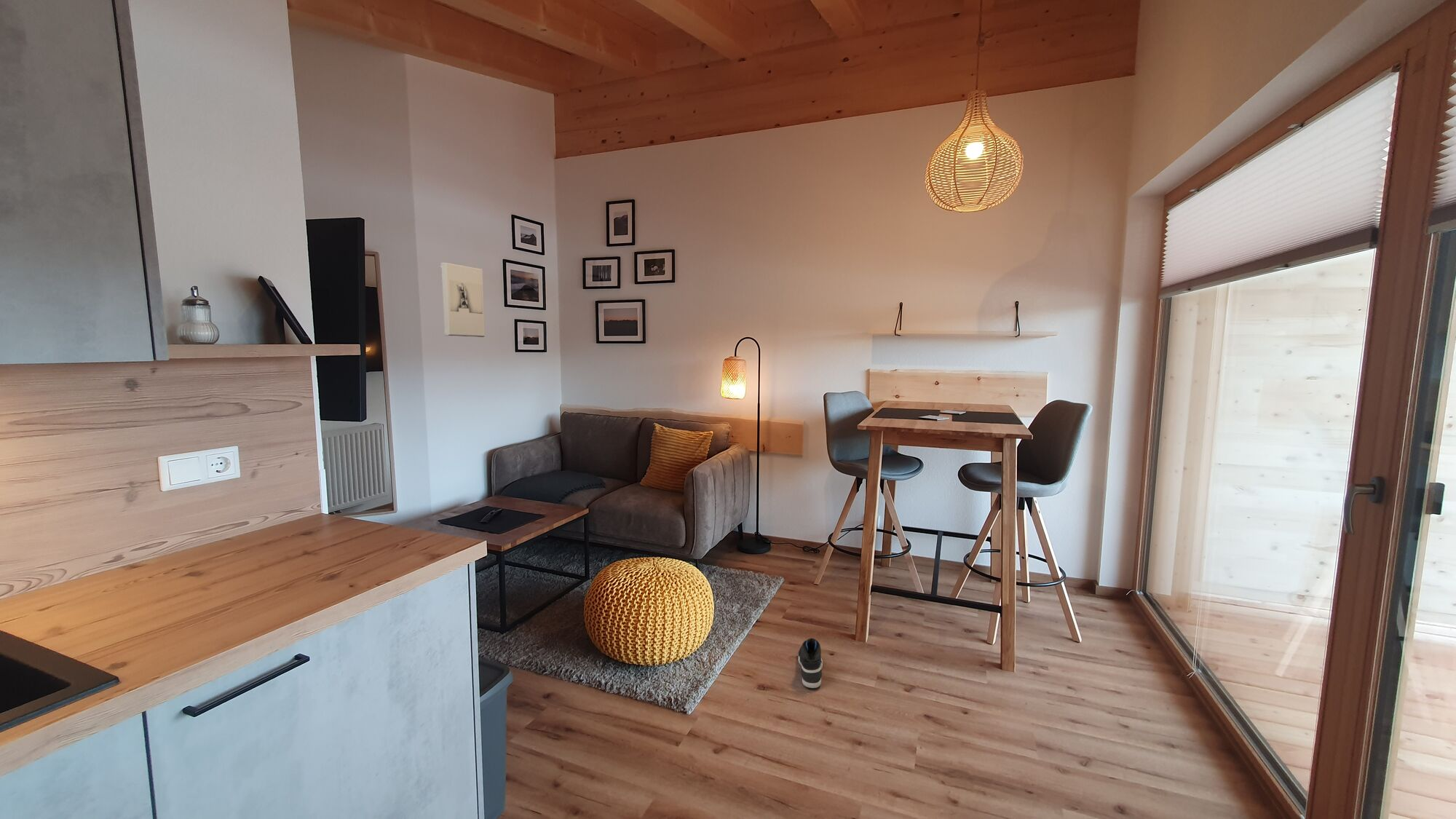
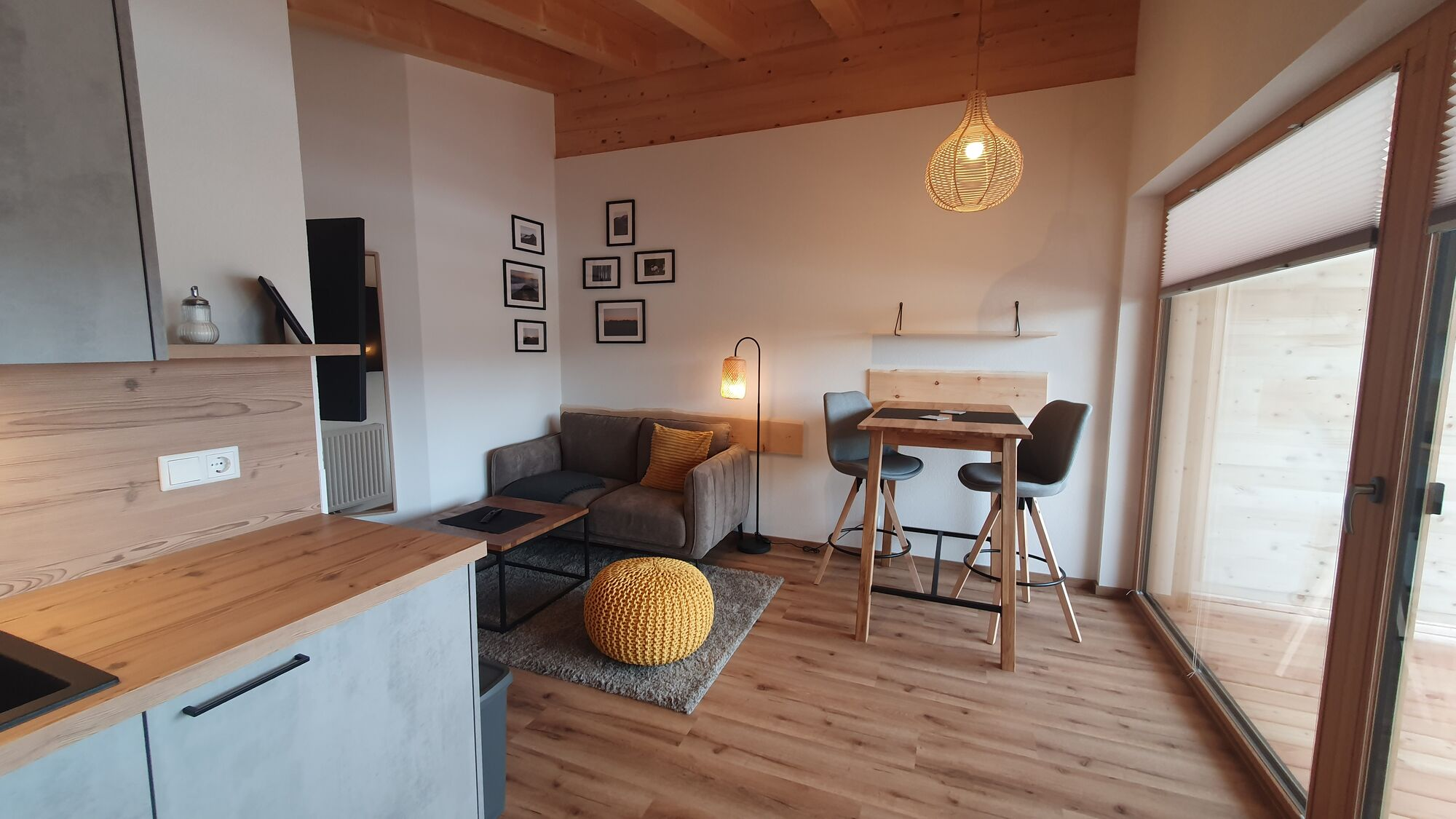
- wall sculpture [440,261,486,338]
- sneaker [797,638,823,689]
